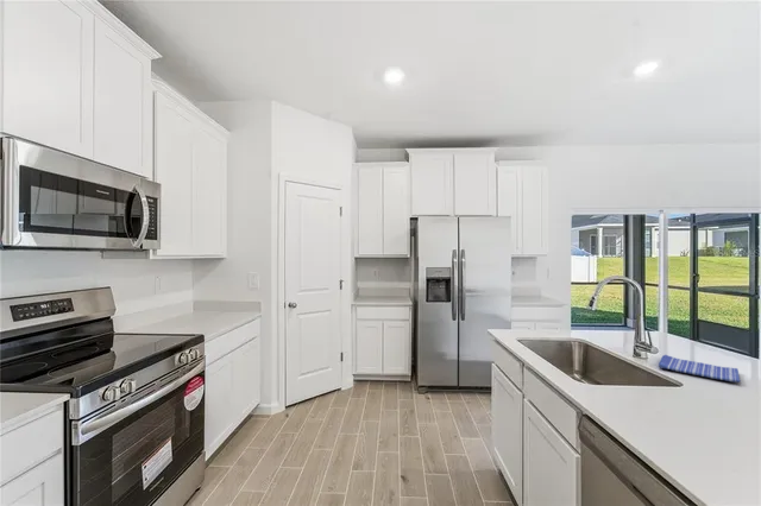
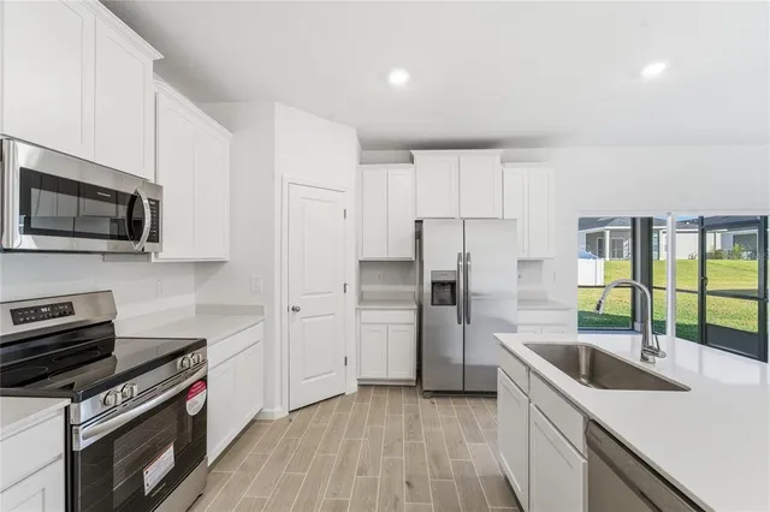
- dish towel [658,354,741,384]
